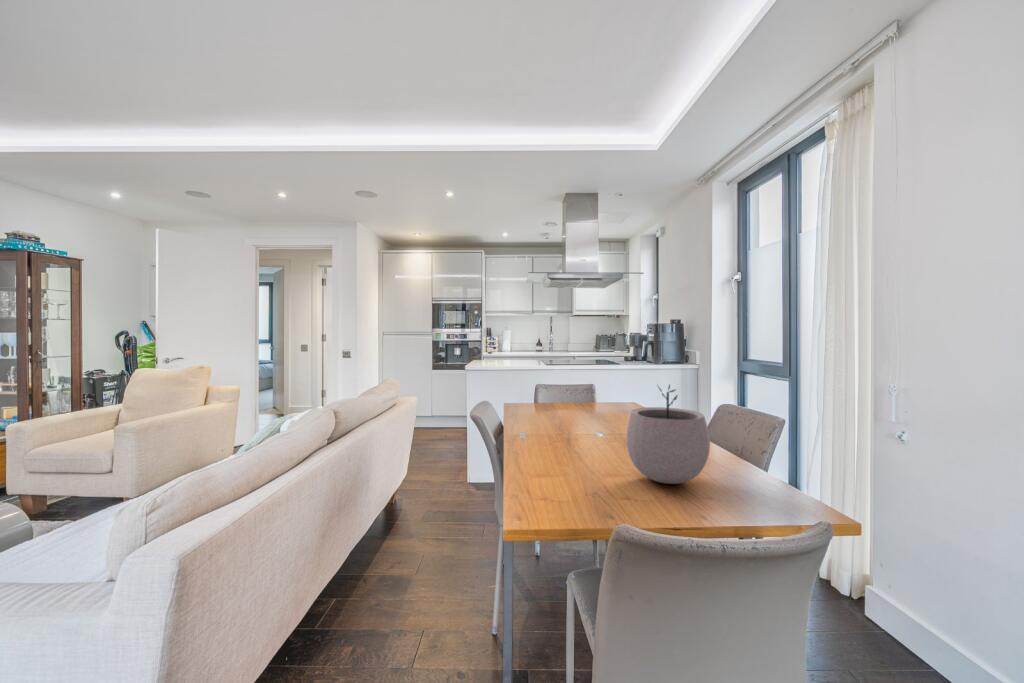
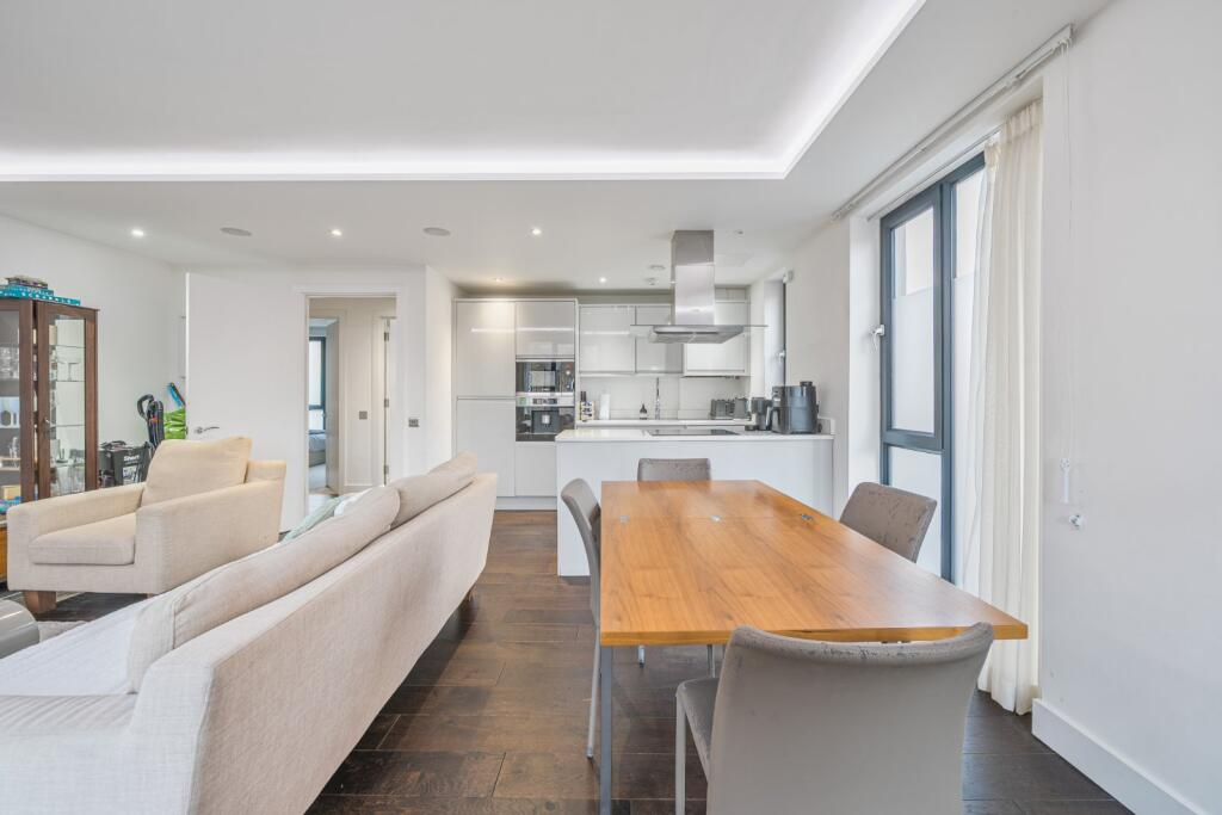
- plant pot [625,383,711,485]
